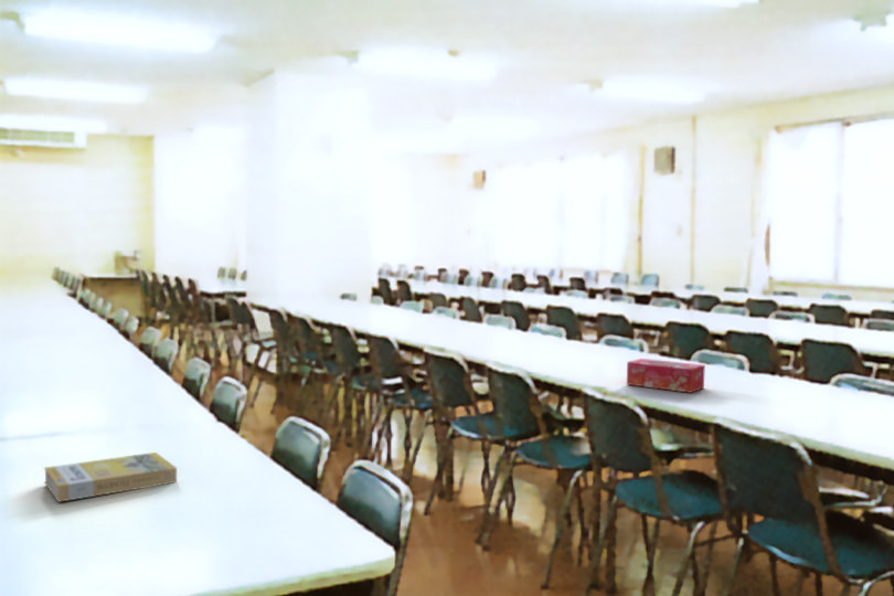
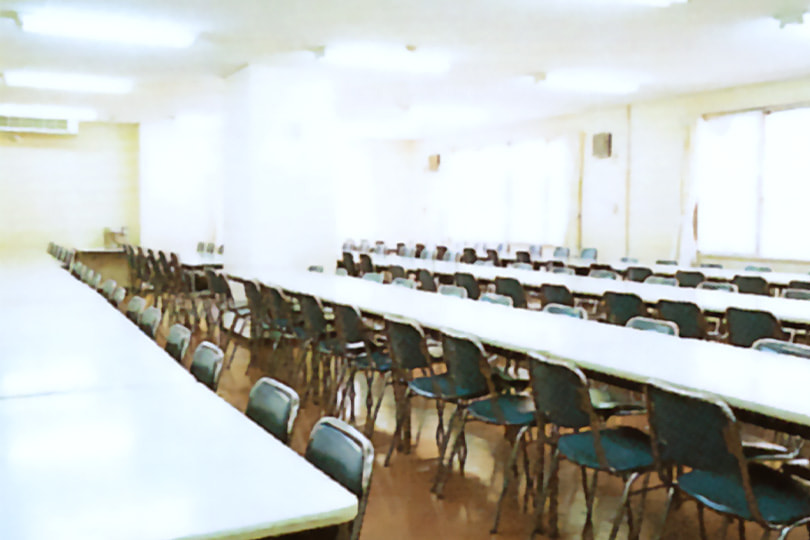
- book [43,451,178,503]
- tissue box [626,358,706,394]
